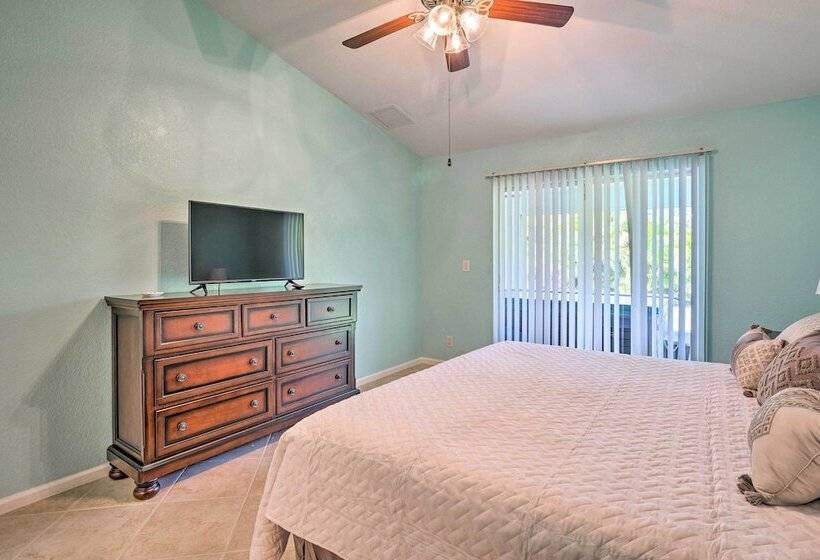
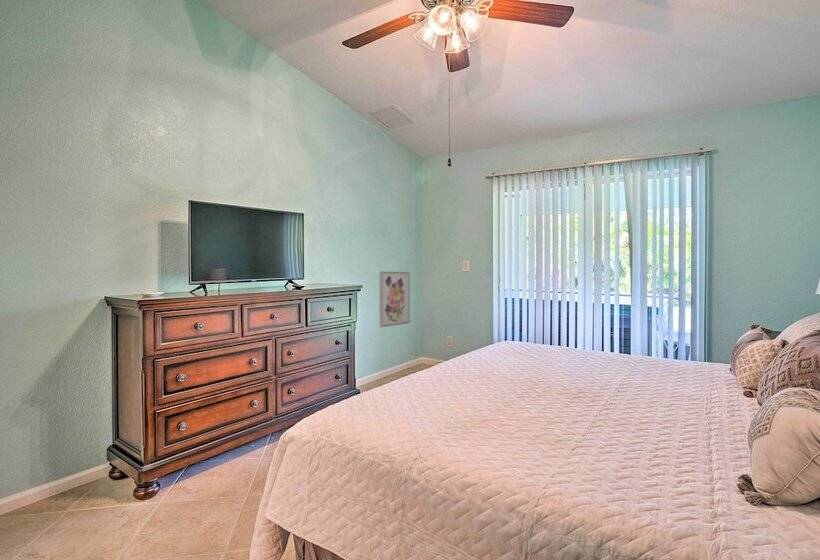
+ wall art [379,270,411,328]
